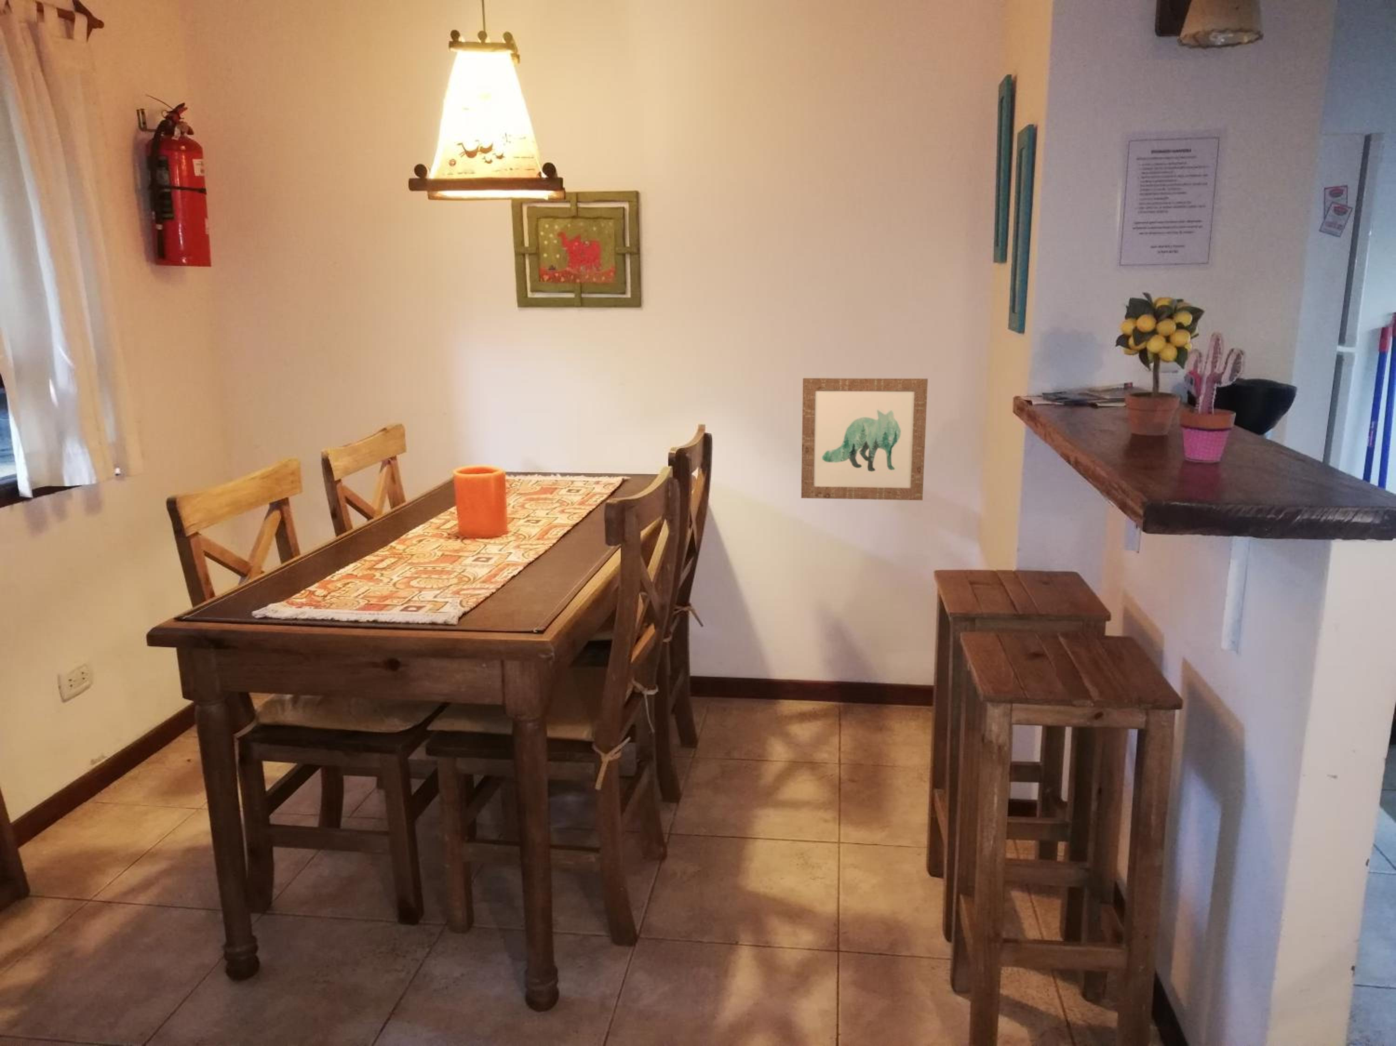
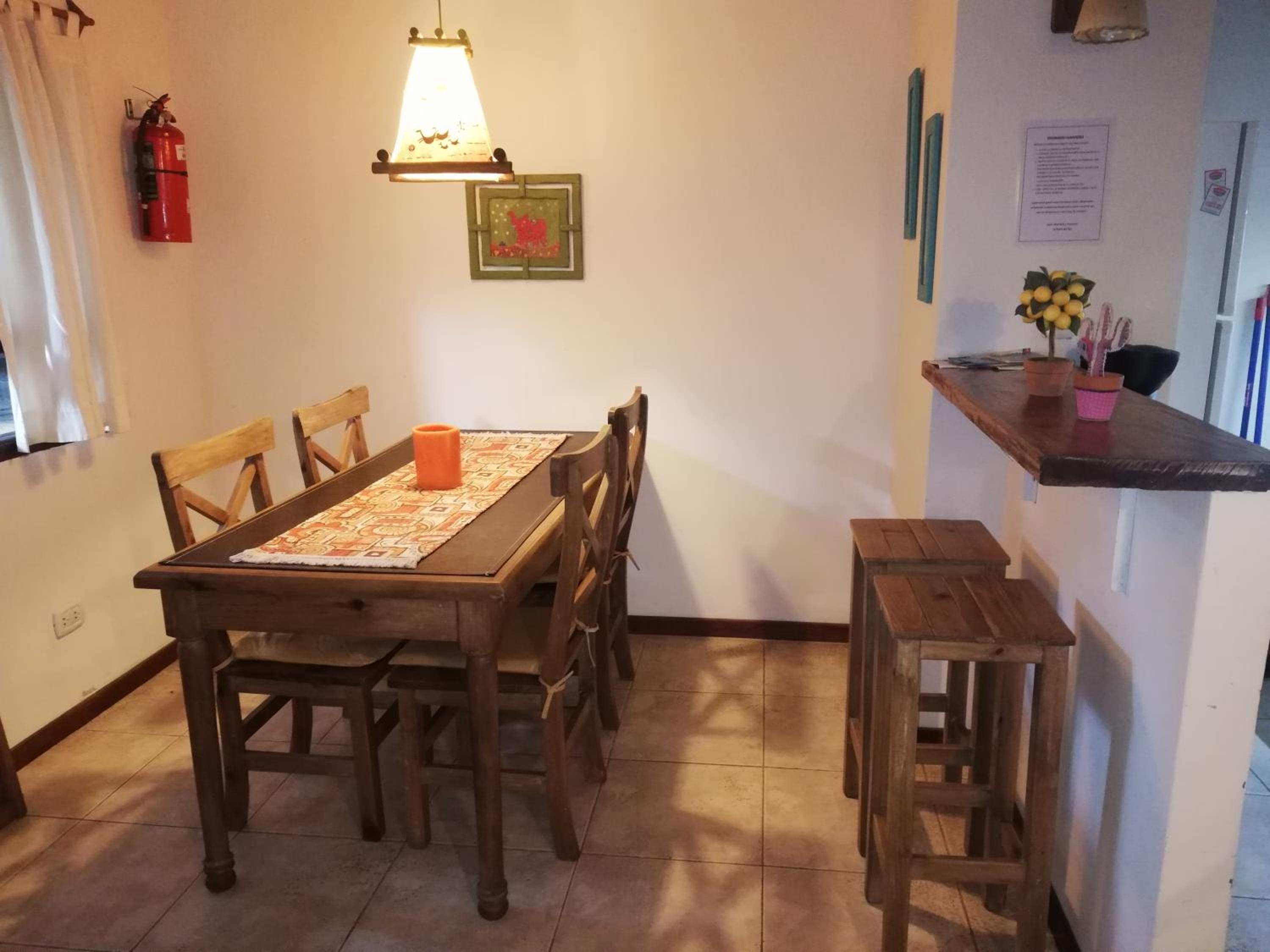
- wall art [801,378,929,501]
